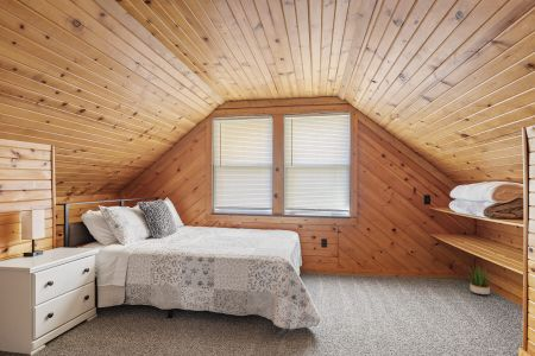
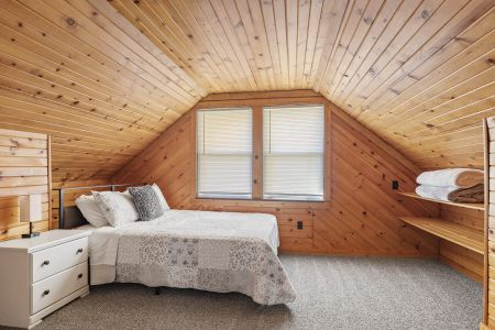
- potted plant [464,266,495,297]
